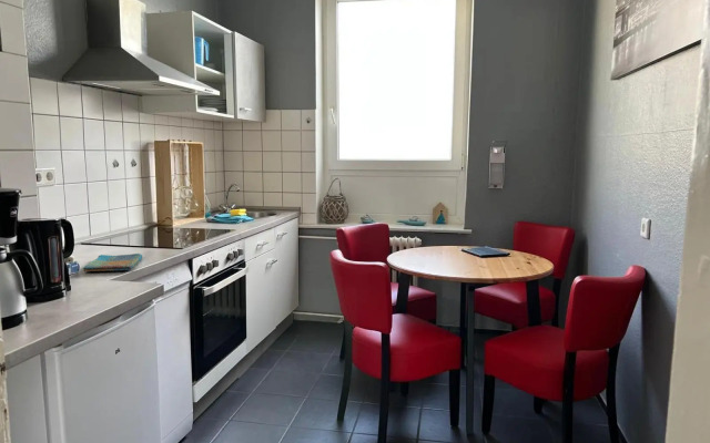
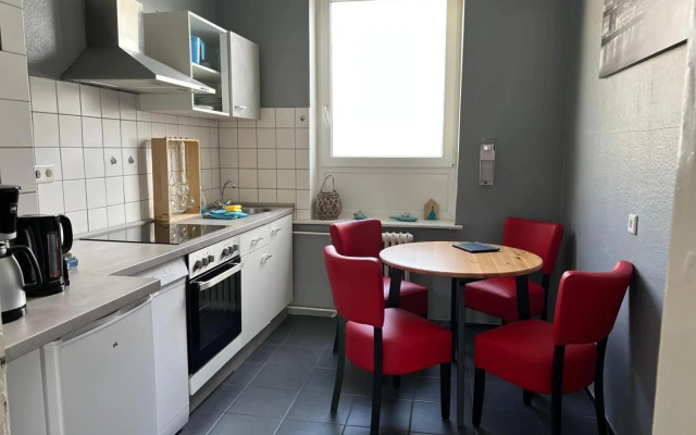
- dish towel [82,253,143,272]
